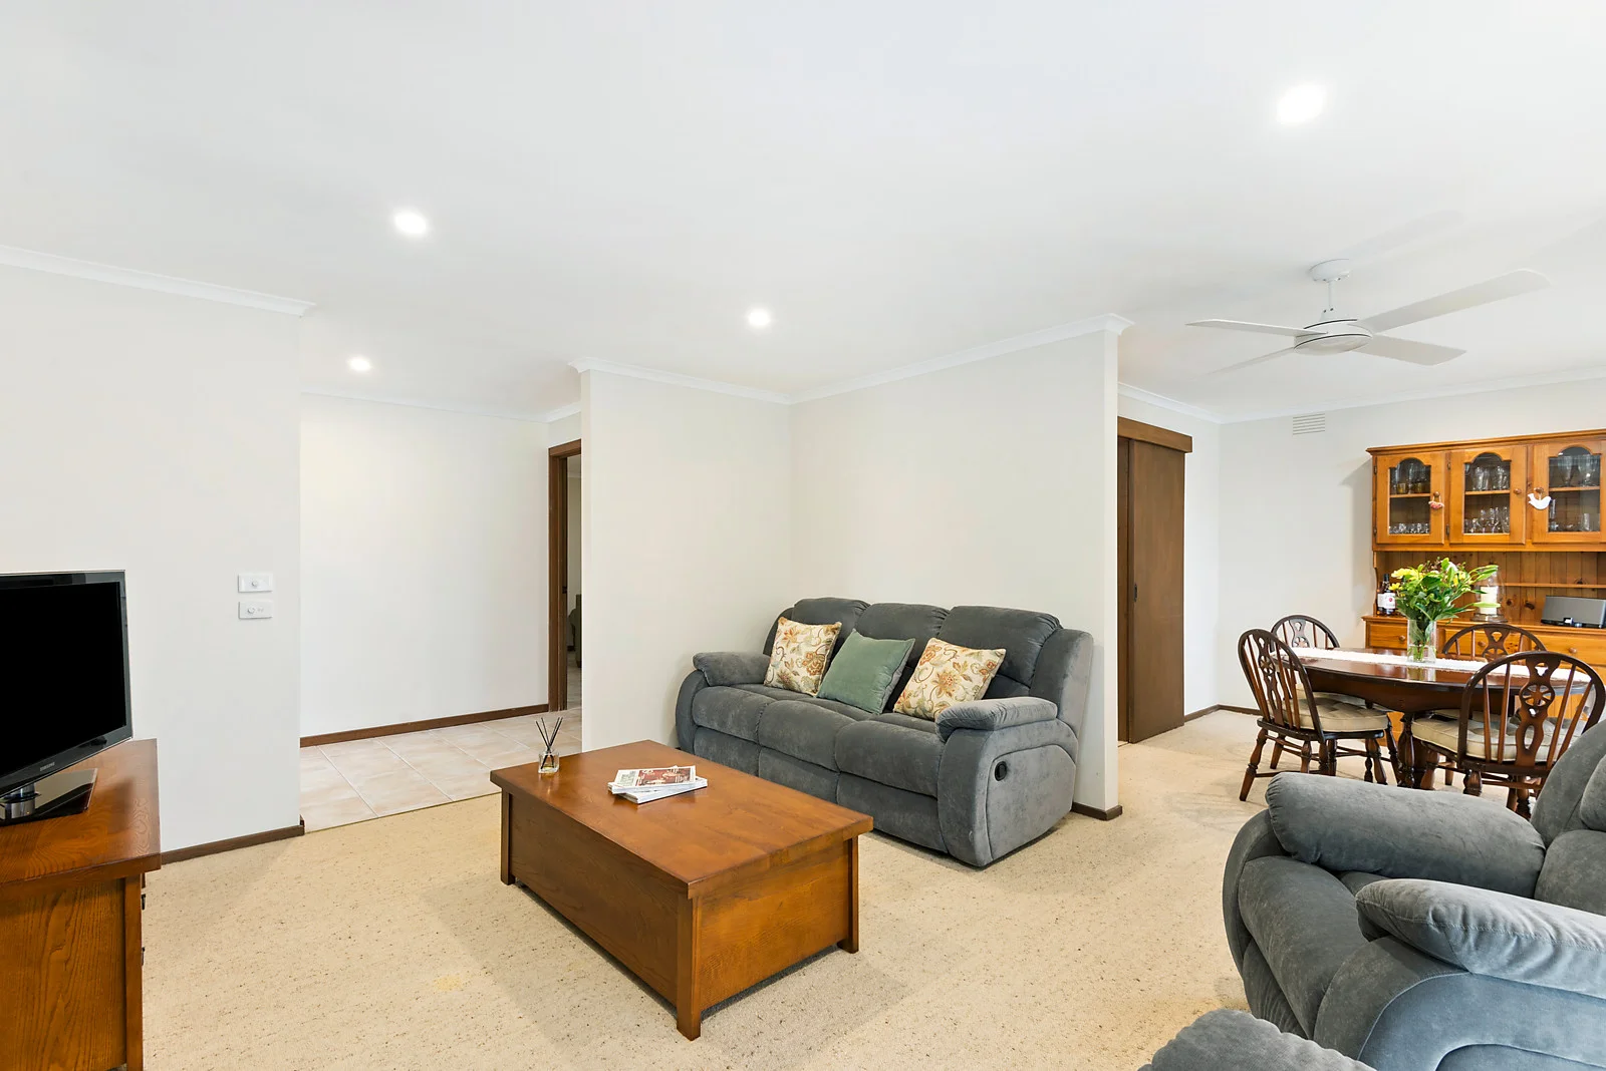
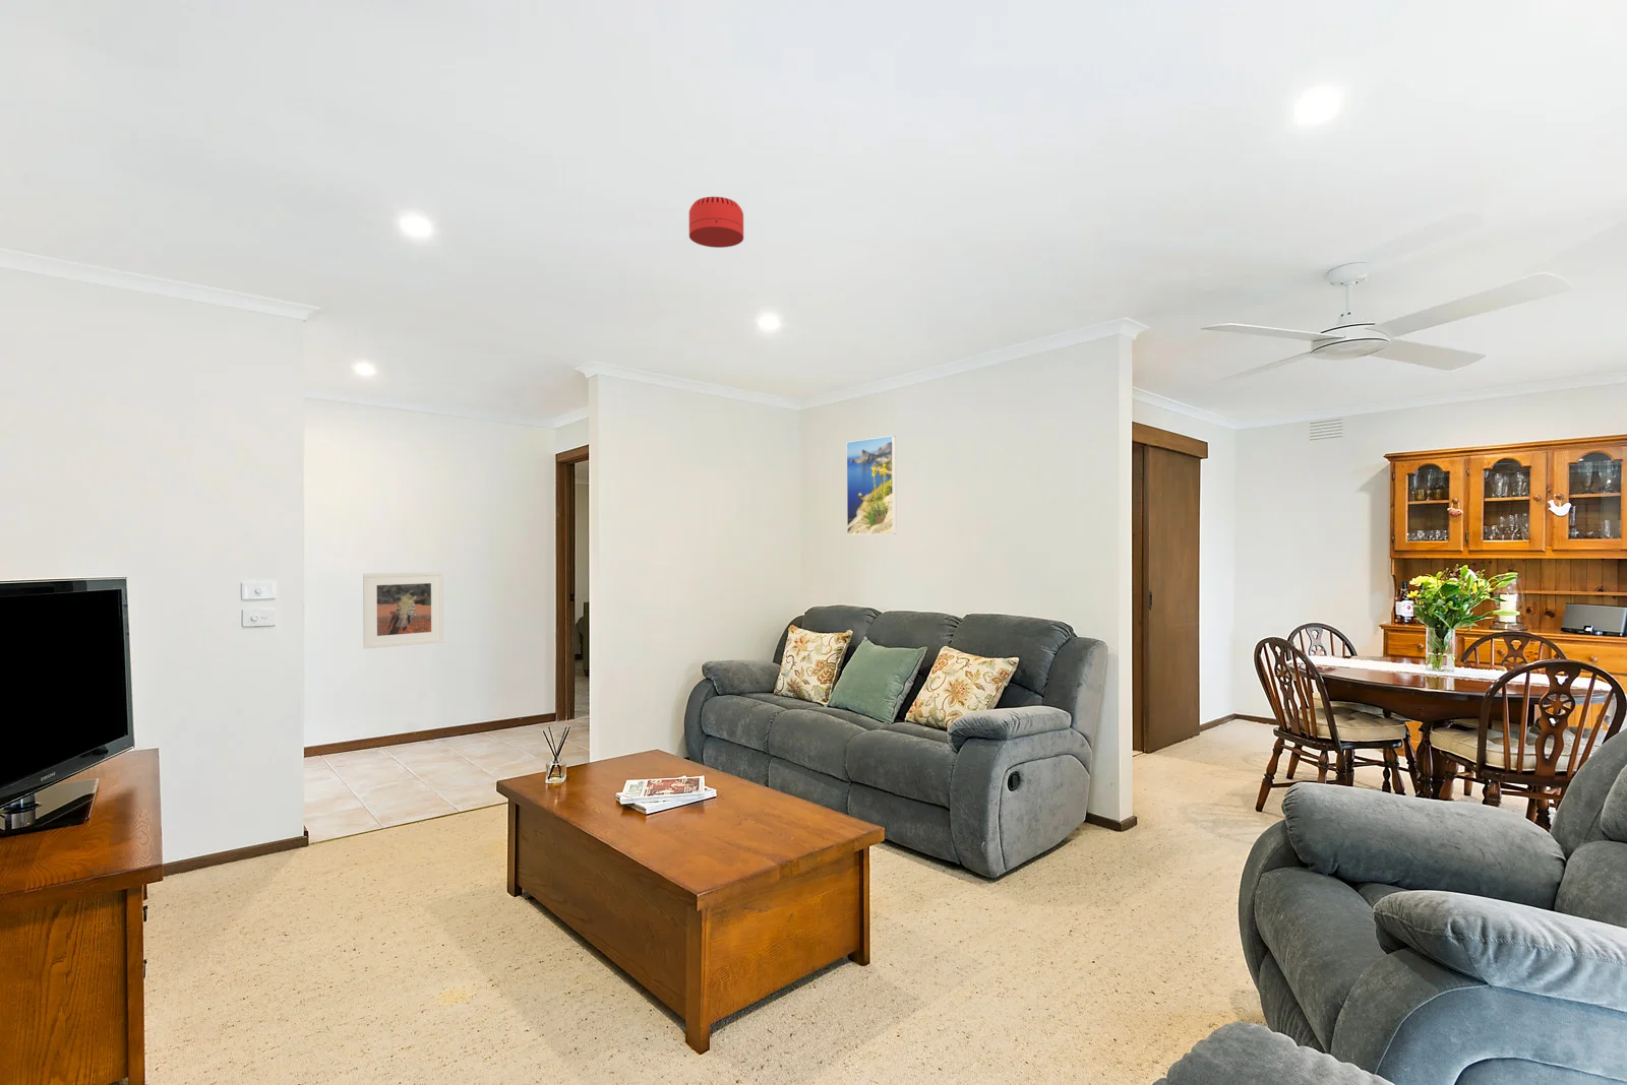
+ smoke detector [688,196,744,249]
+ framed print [846,435,896,536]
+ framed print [362,570,445,649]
